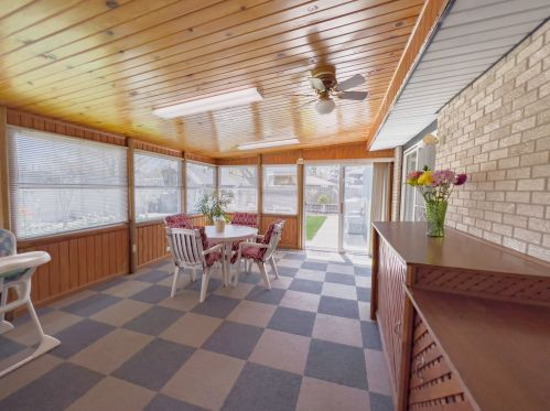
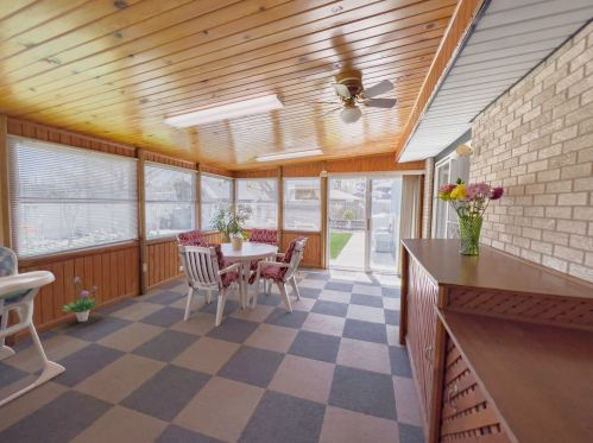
+ potted plant [62,277,101,323]
